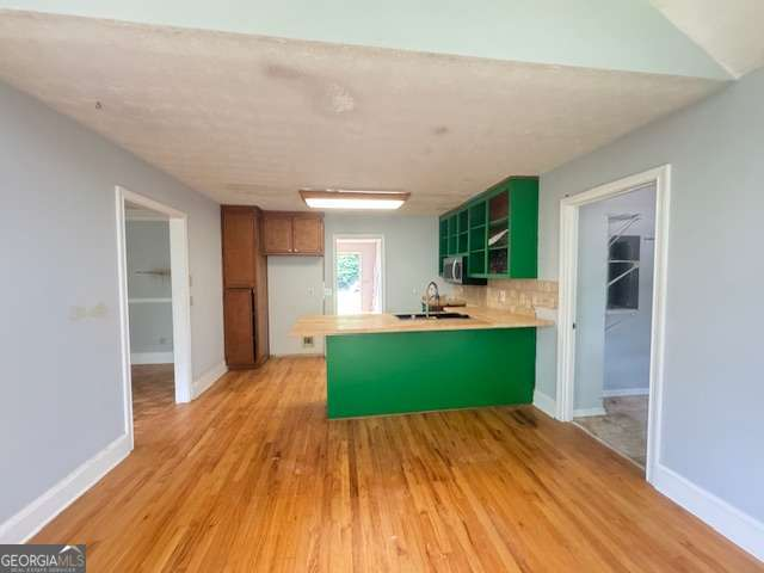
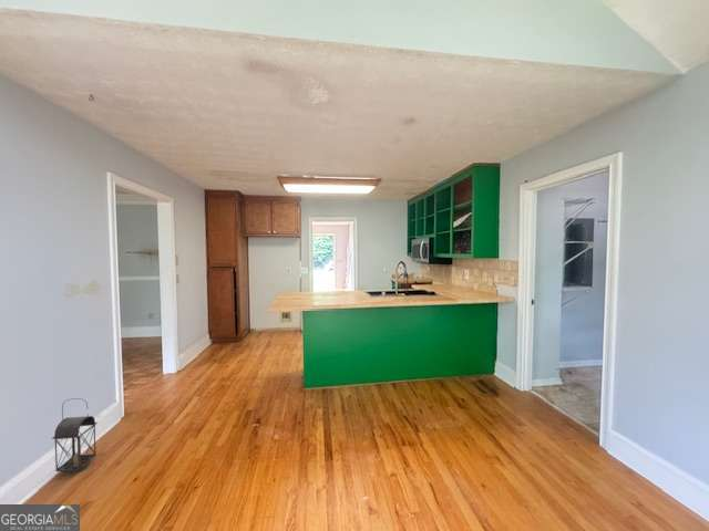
+ lantern [51,397,99,476]
